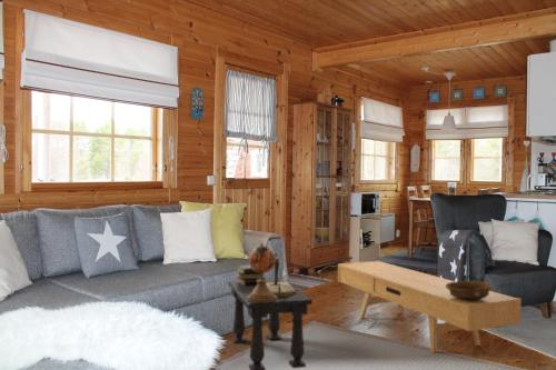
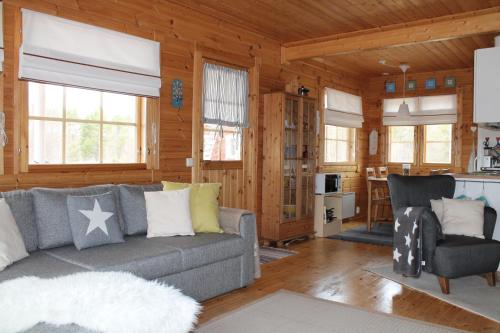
- decorative bowl [446,280,494,301]
- side table [227,241,314,370]
- tv console [337,260,523,353]
